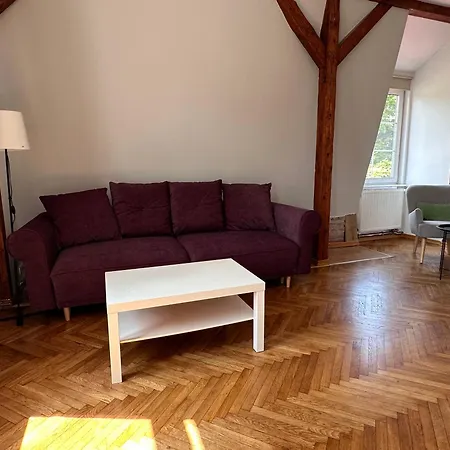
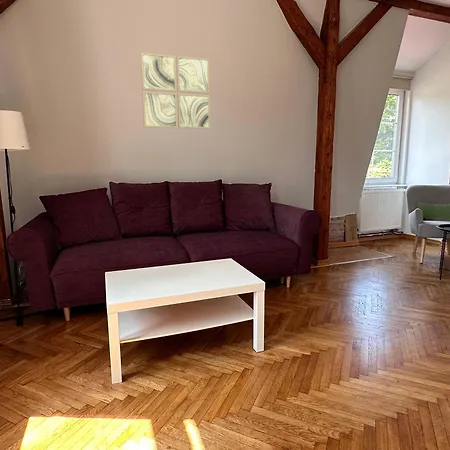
+ wall art [140,52,211,130]
